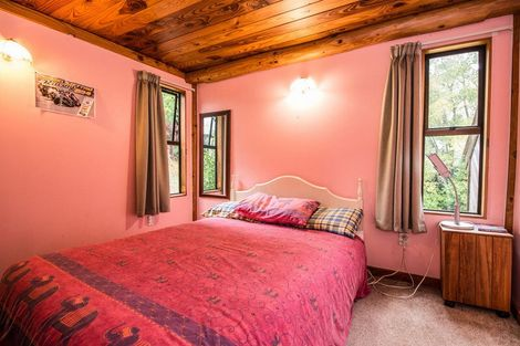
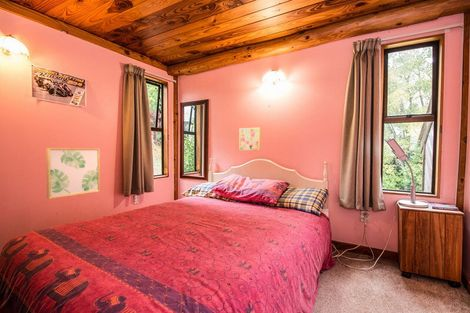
+ wall art [238,127,262,151]
+ wall art [45,147,101,200]
